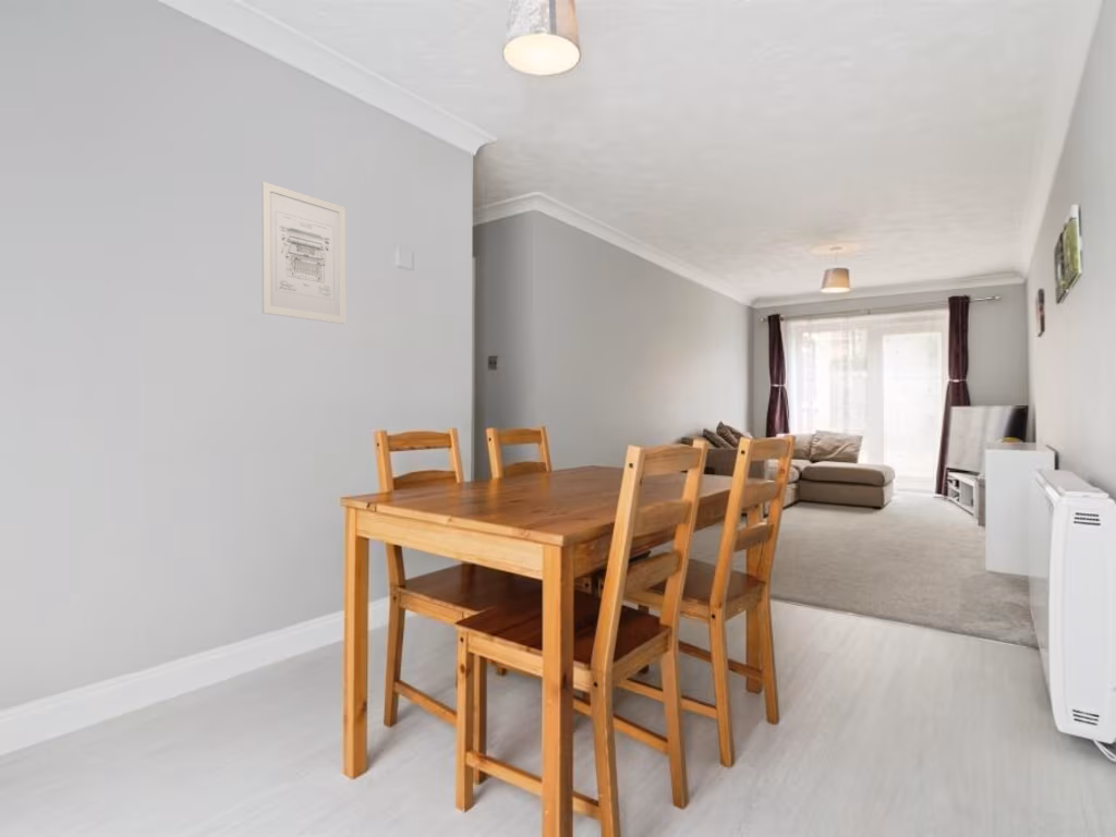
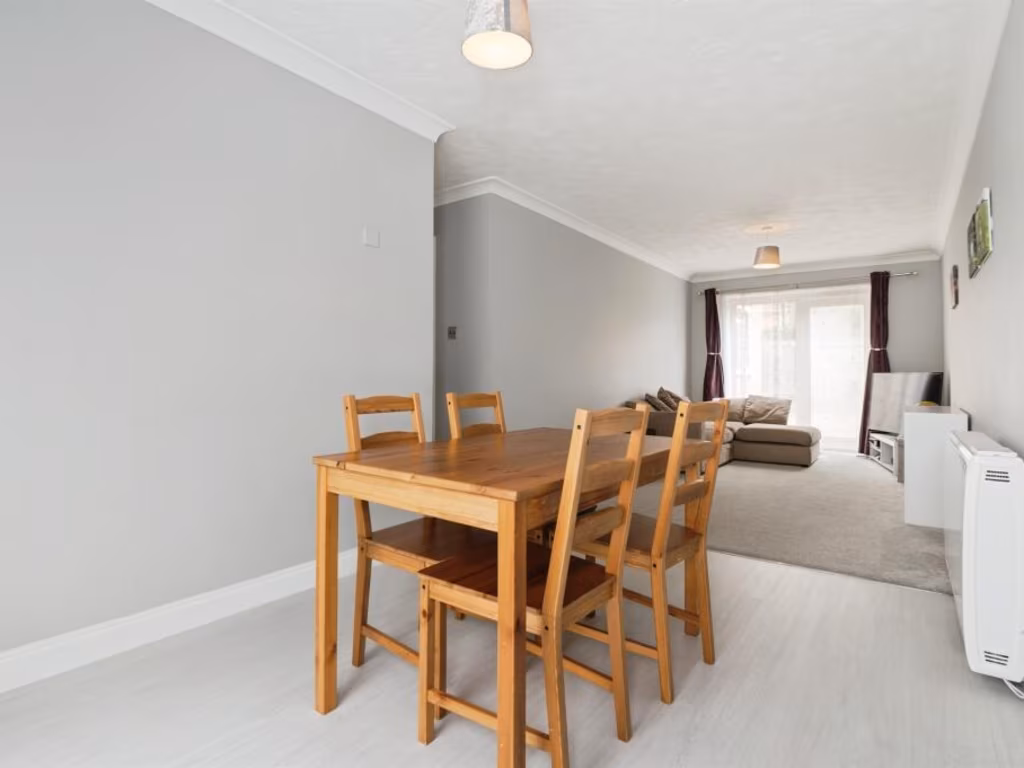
- wall art [260,181,347,325]
